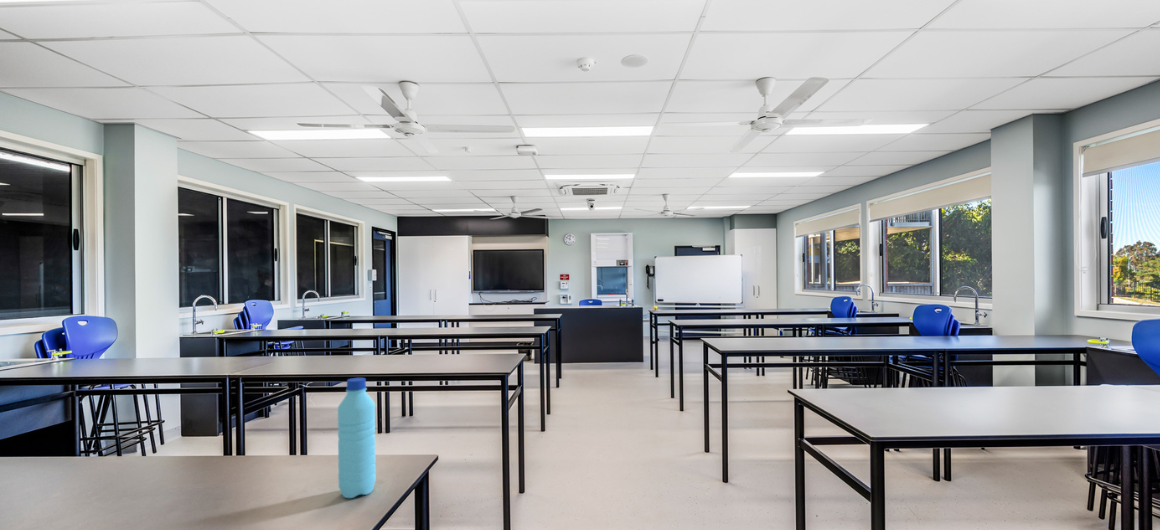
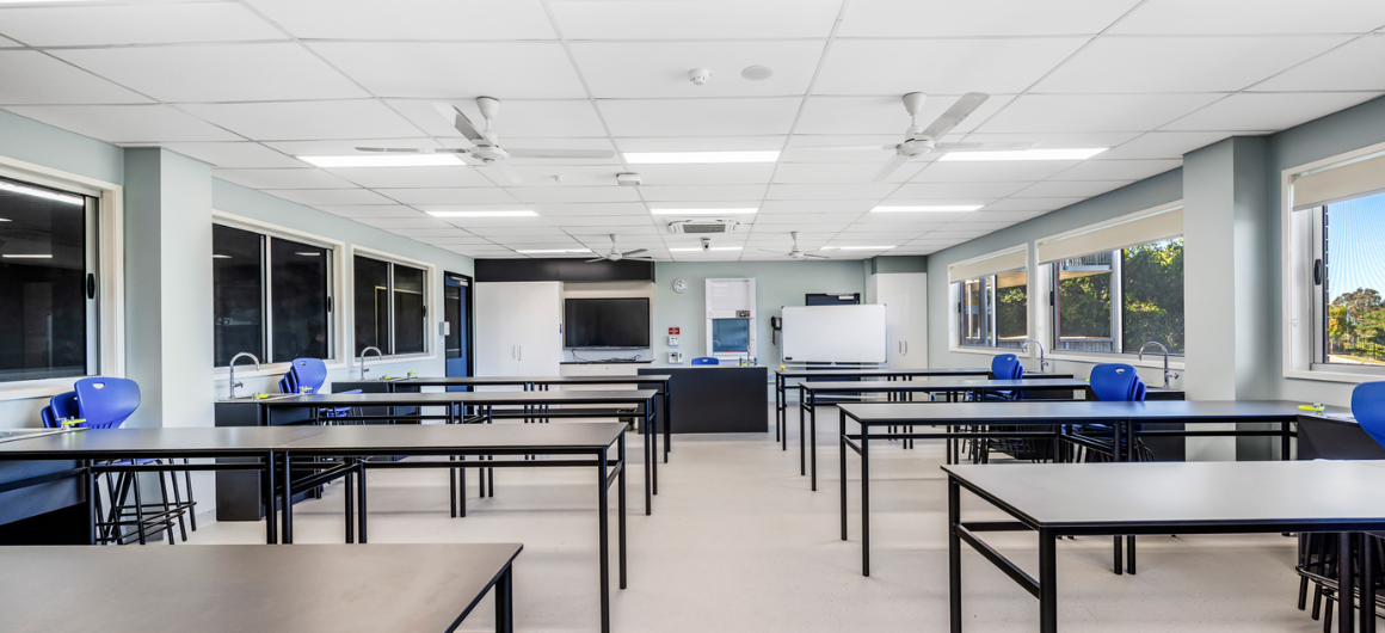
- water bottle [337,377,377,499]
